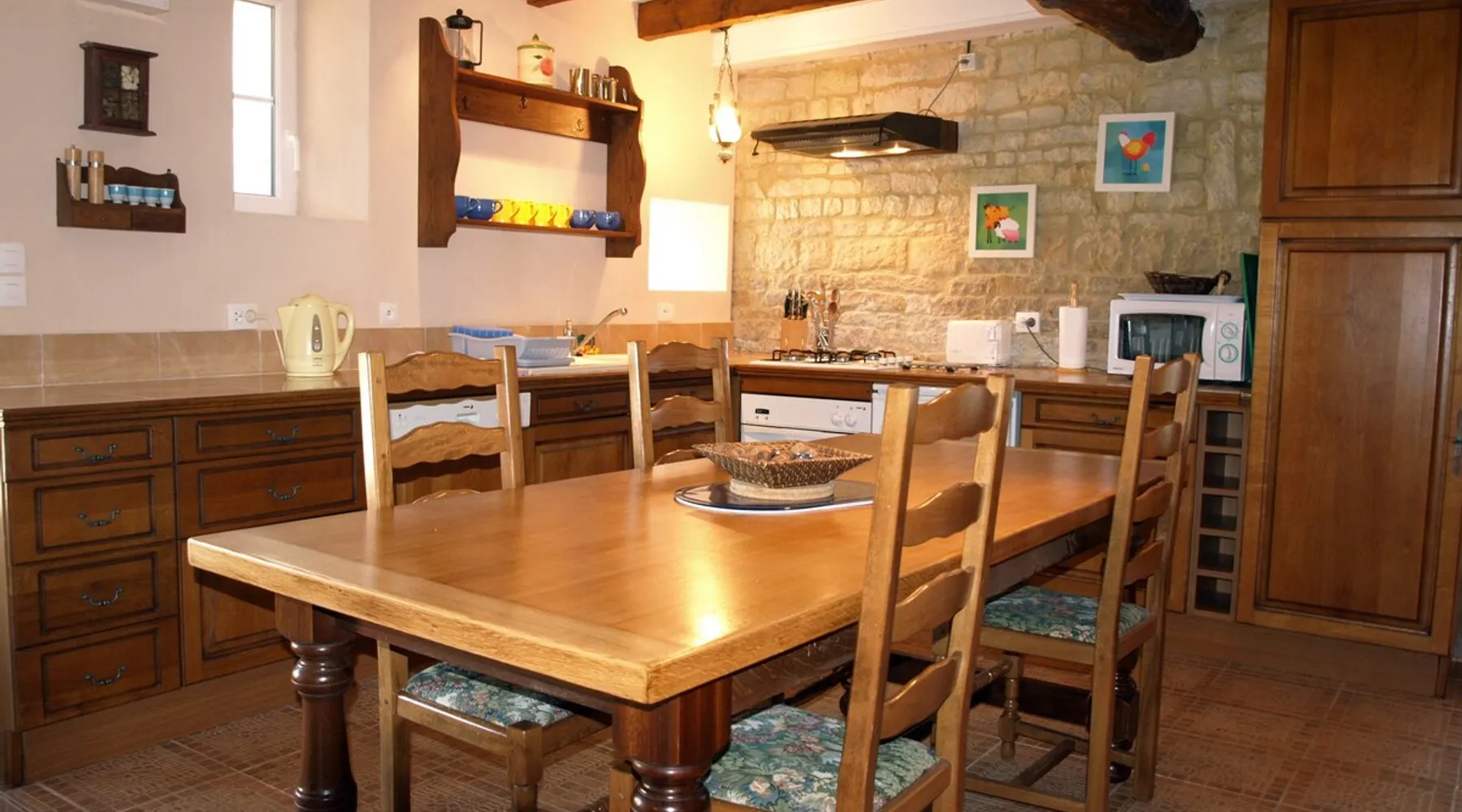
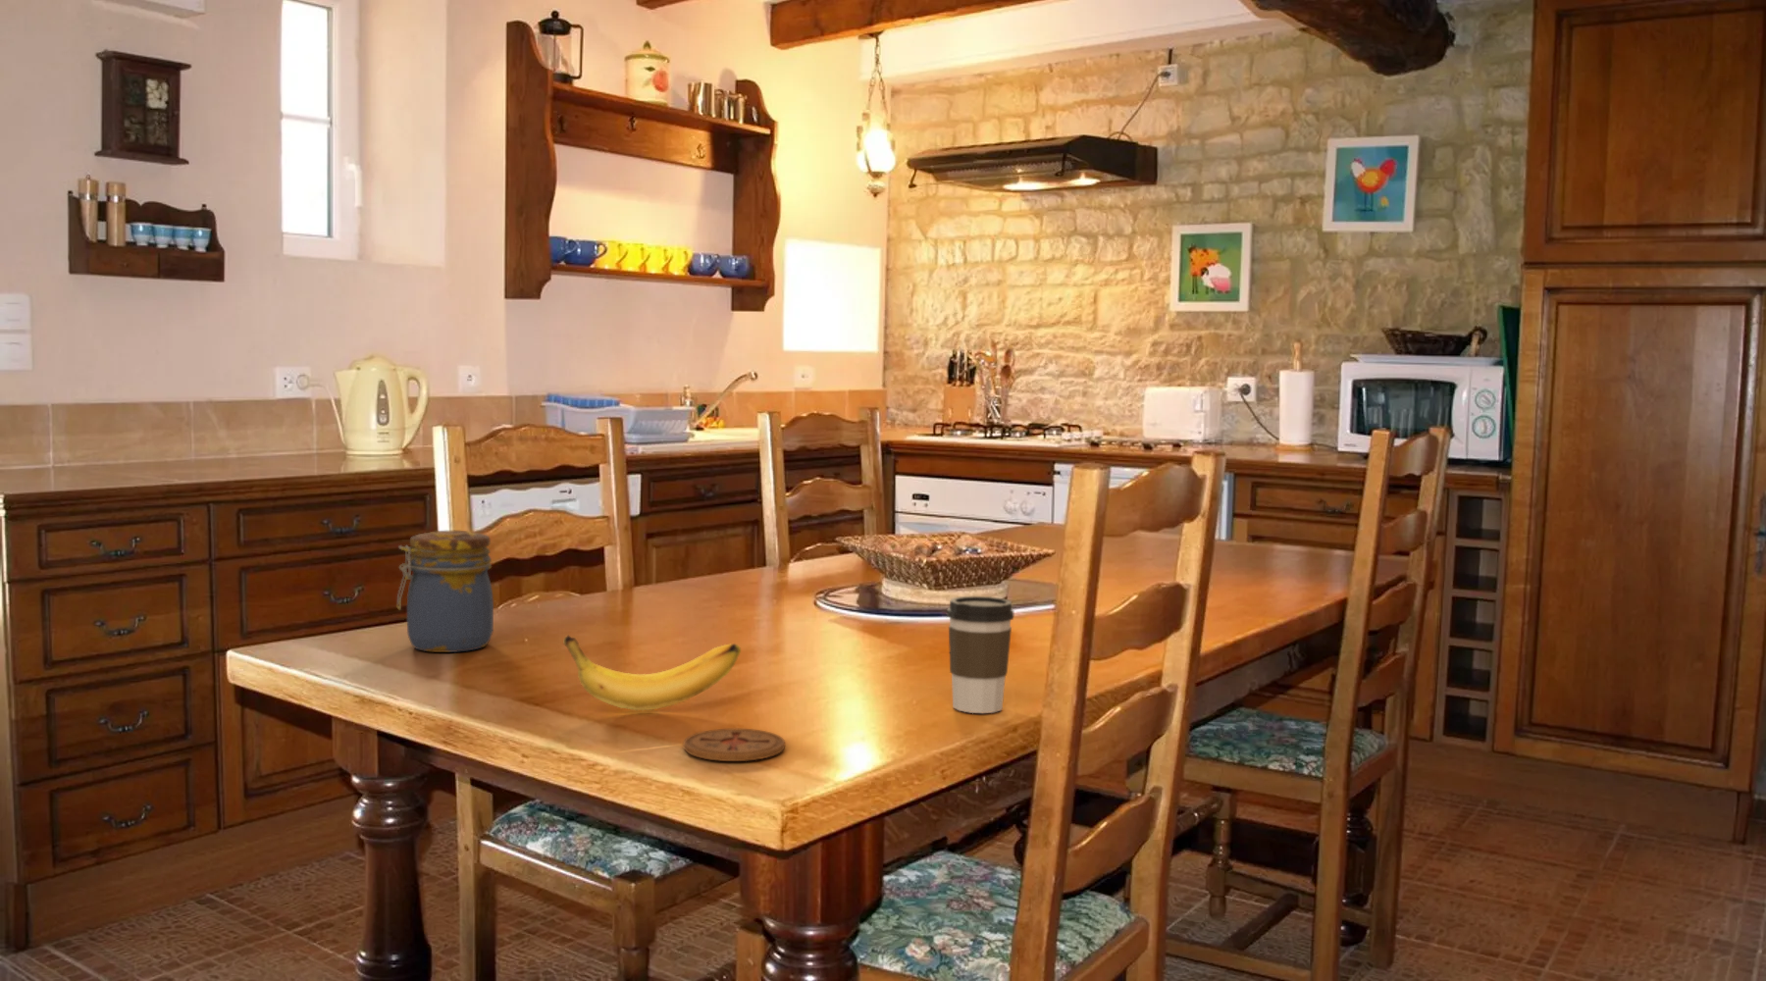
+ banana [563,634,742,712]
+ coaster [682,729,786,762]
+ jar [396,529,494,654]
+ coffee cup [946,596,1016,714]
